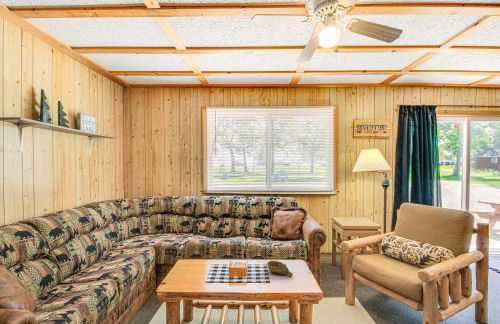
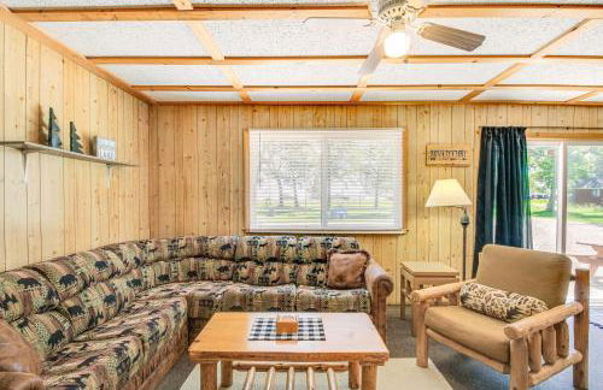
- decorative bowl [266,260,294,278]
